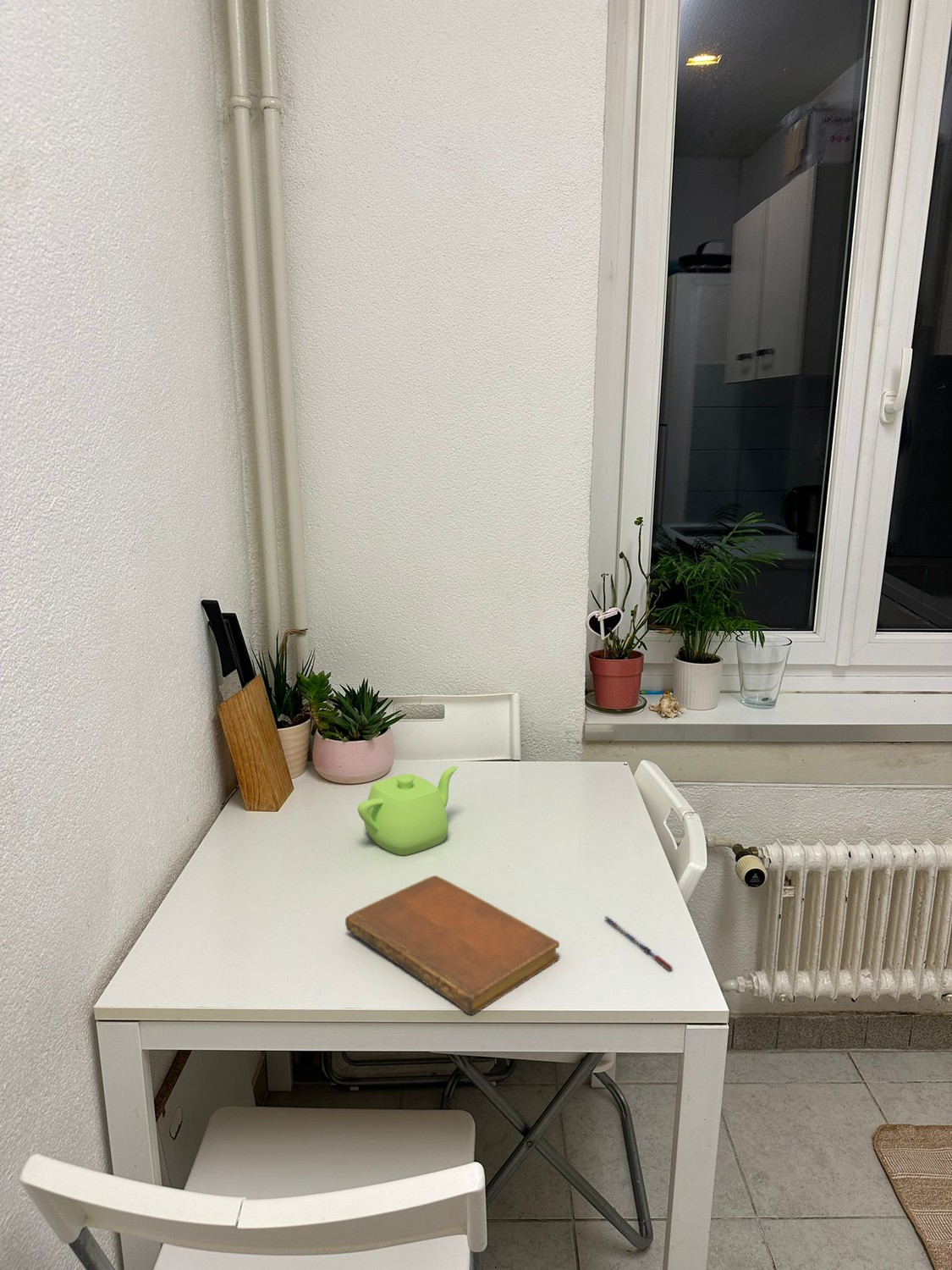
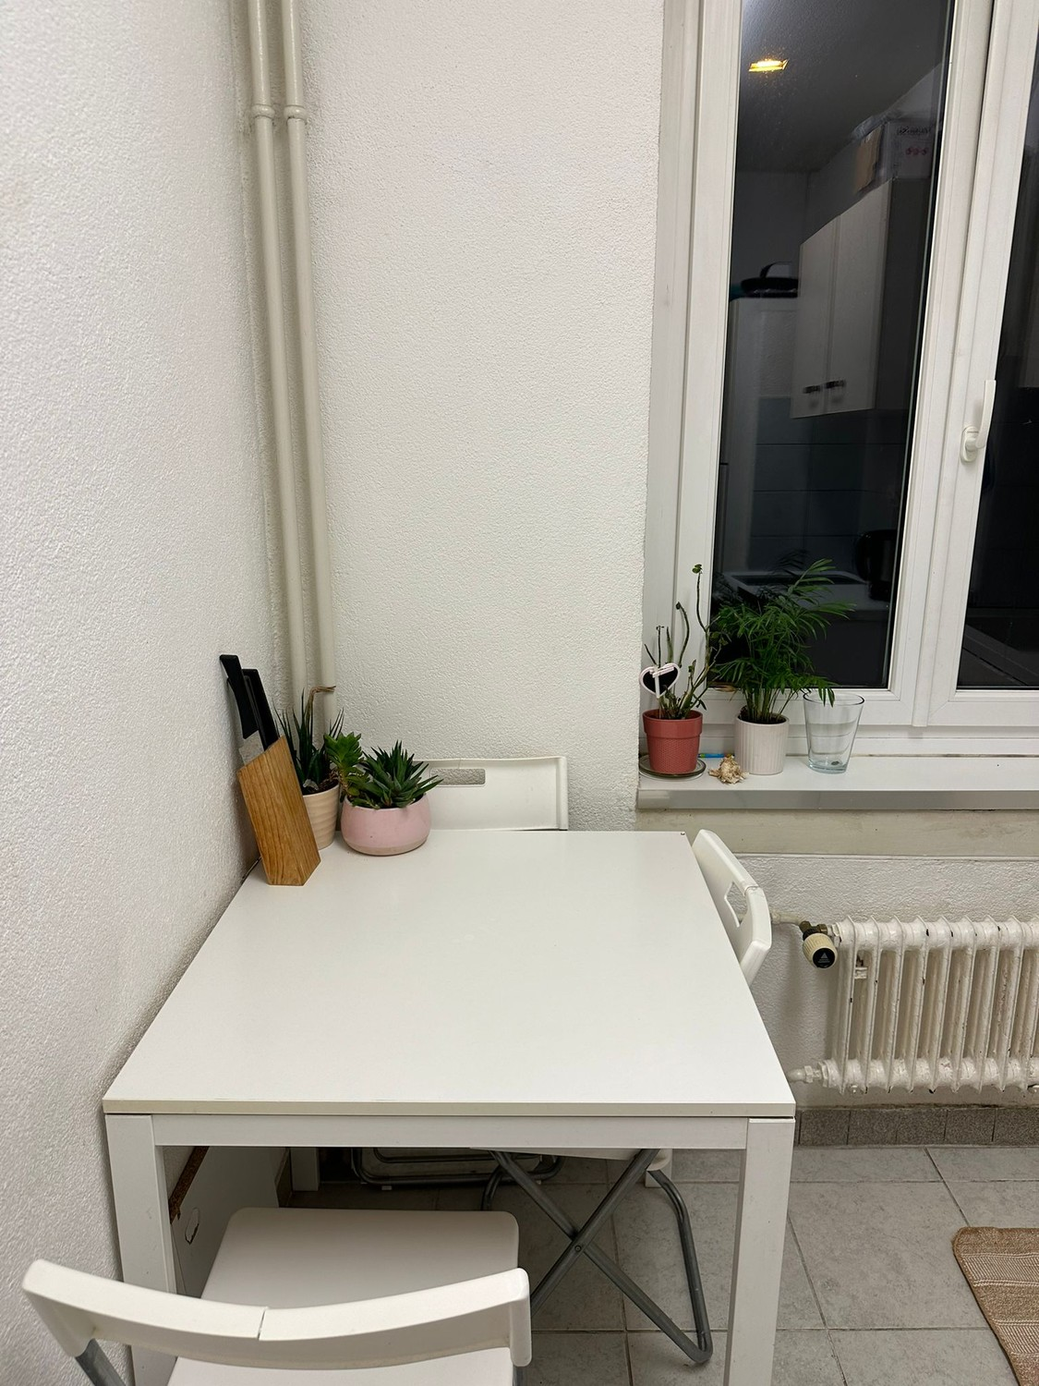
- teapot [357,765,459,856]
- notebook [344,875,560,1015]
- pen [604,915,674,972]
